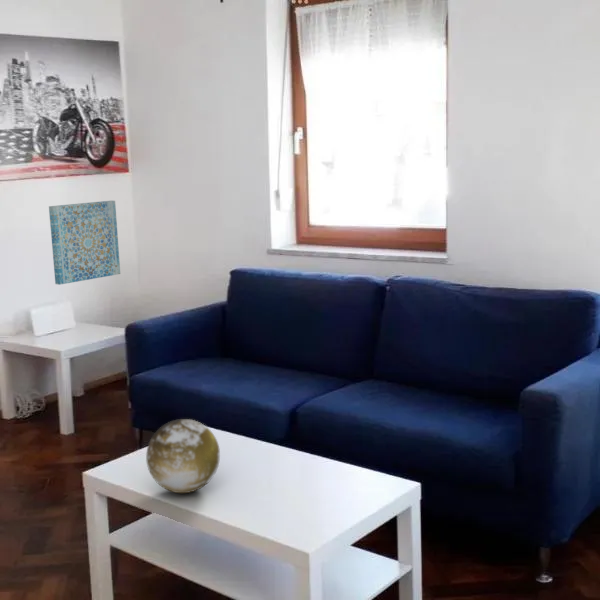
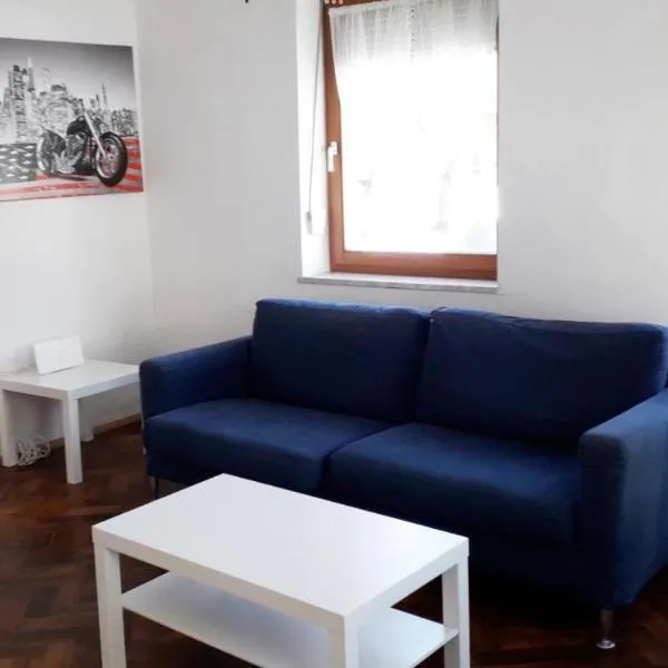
- decorative orb [145,418,221,494]
- wall art [48,200,121,286]
